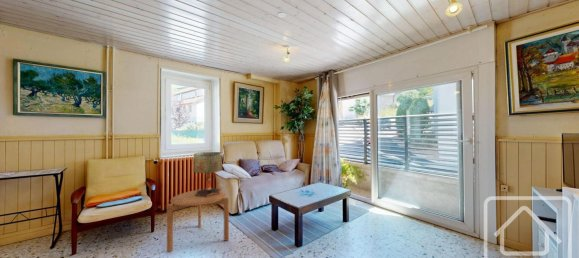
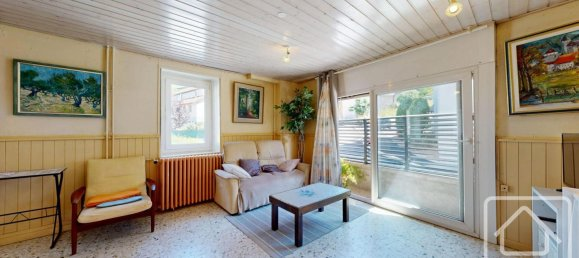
- table lamp [192,151,223,197]
- side table [166,188,230,253]
